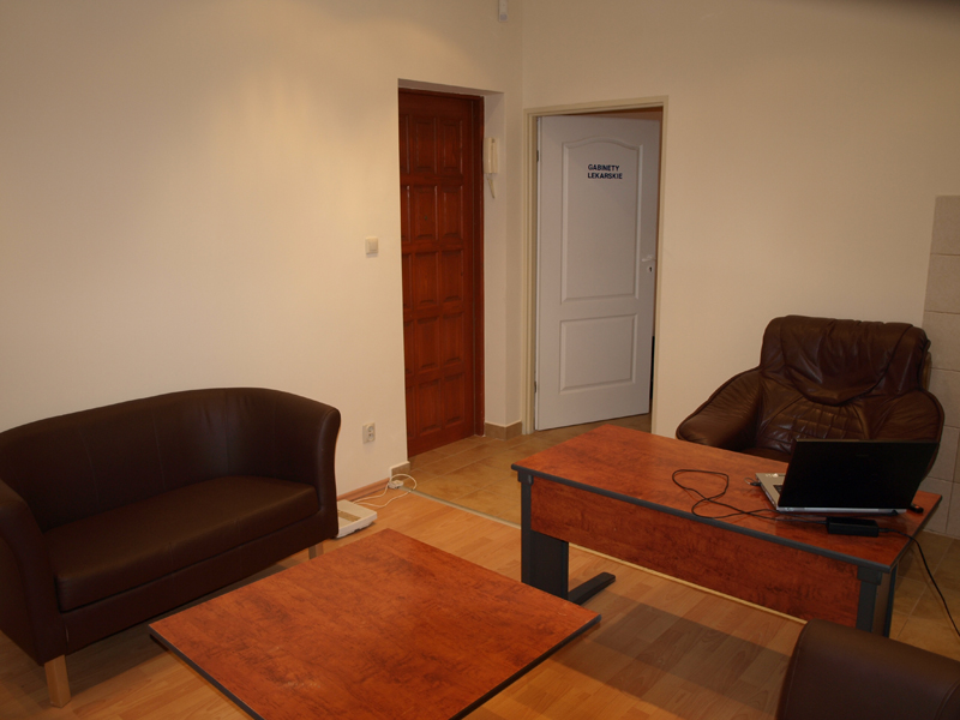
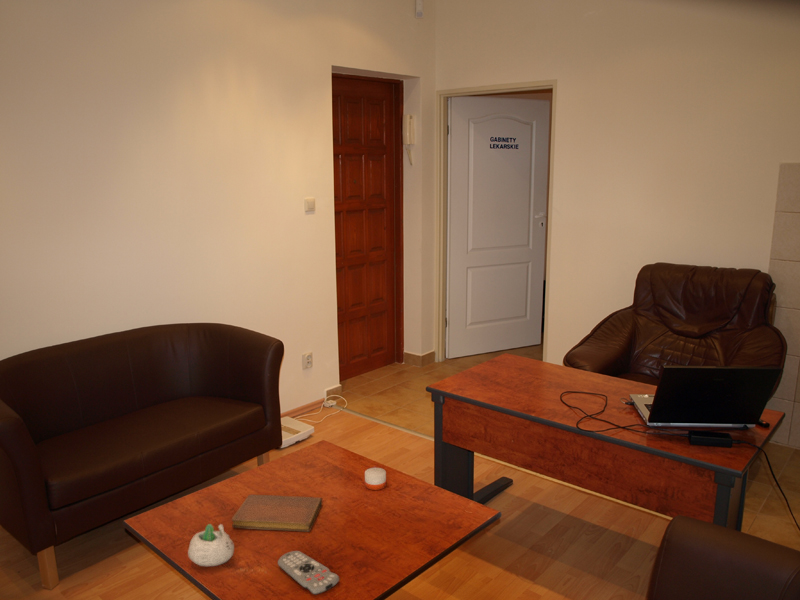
+ remote control [277,550,340,596]
+ succulent planter [187,523,235,567]
+ notebook [231,494,323,532]
+ candle [364,467,387,491]
